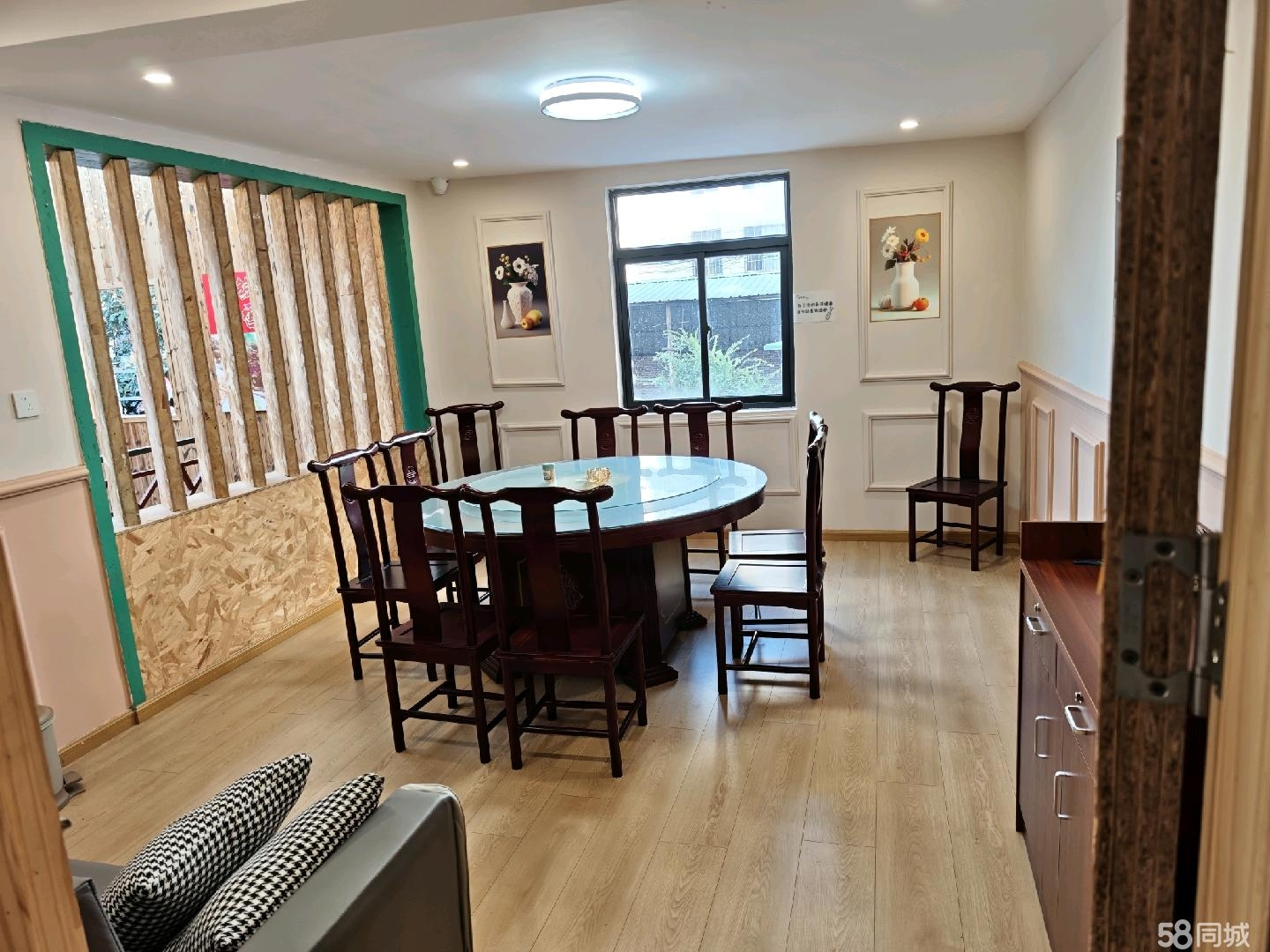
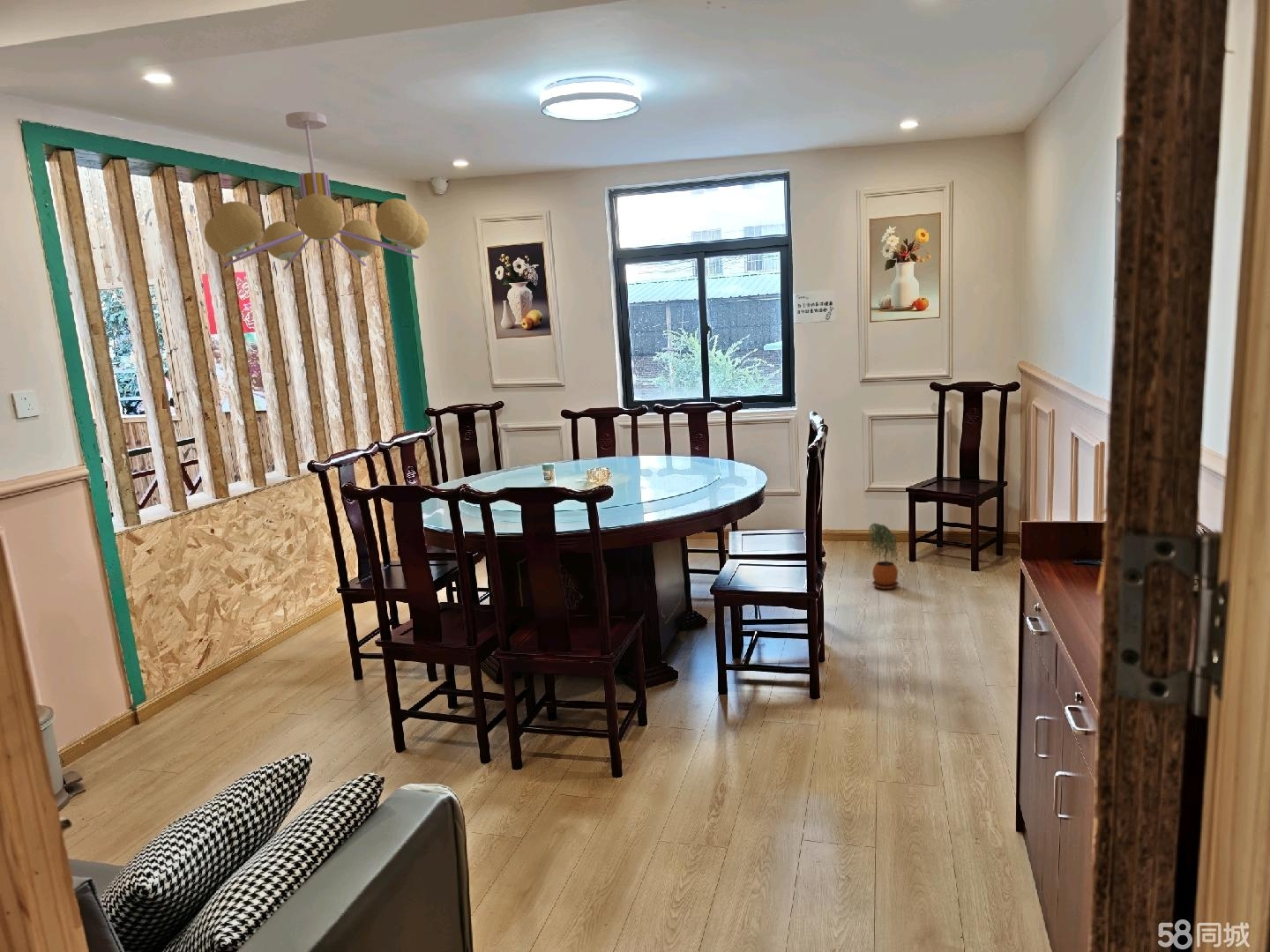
+ potted plant [866,522,900,590]
+ chandelier [204,111,430,271]
